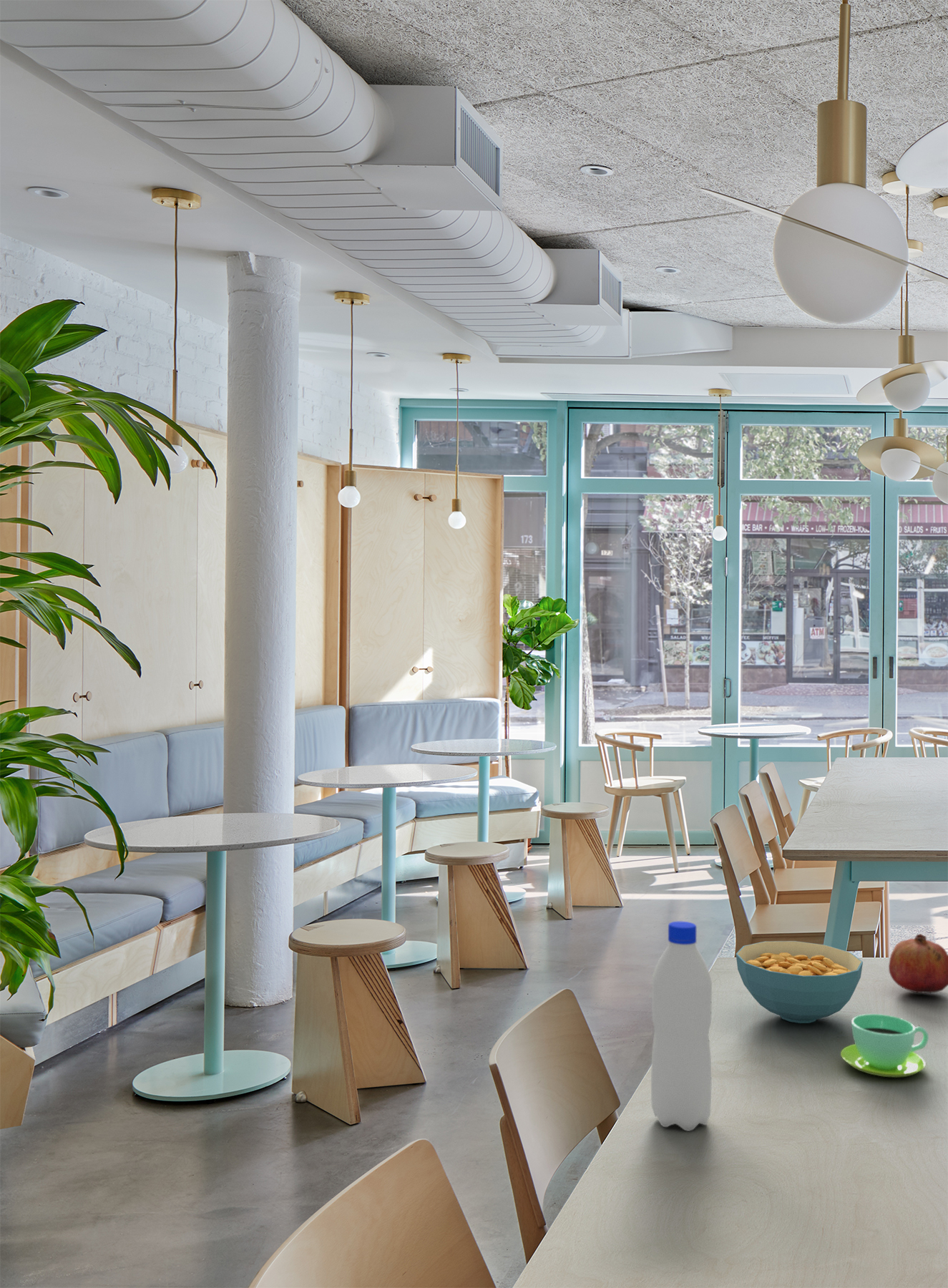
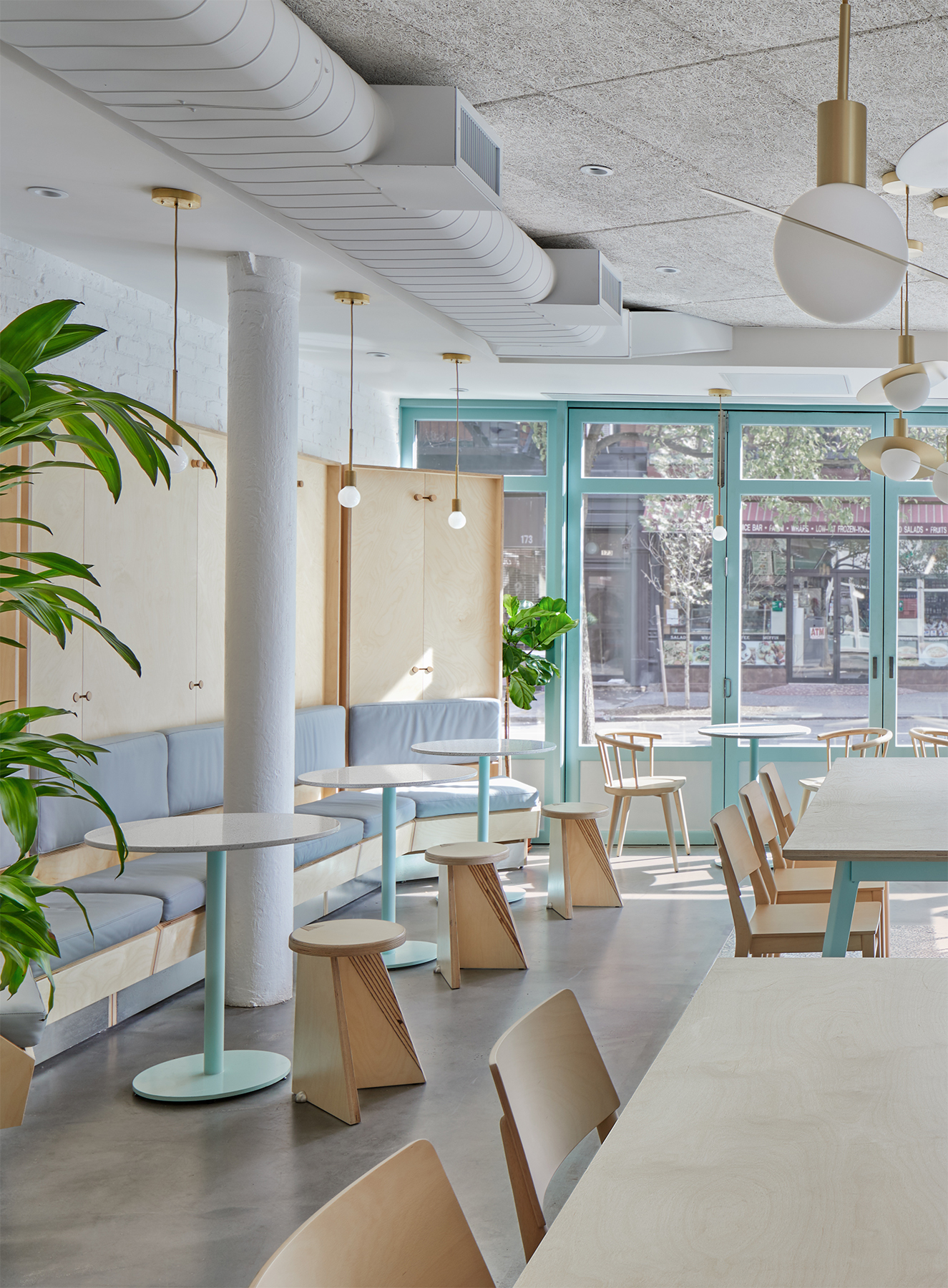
- fruit [888,933,948,994]
- cereal bowl [736,940,864,1024]
- water bottle [650,921,713,1132]
- cup [840,1013,929,1078]
